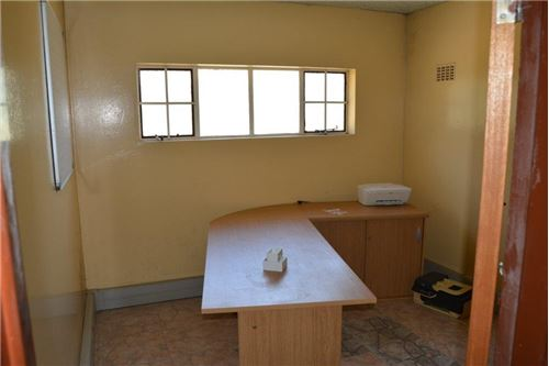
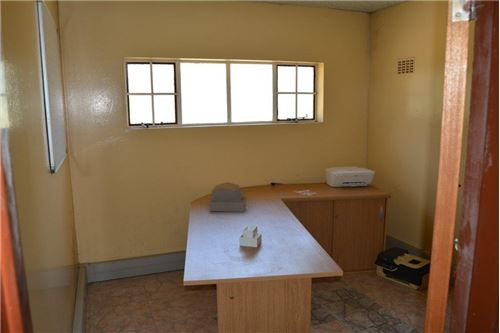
+ architectural model [208,181,247,213]
